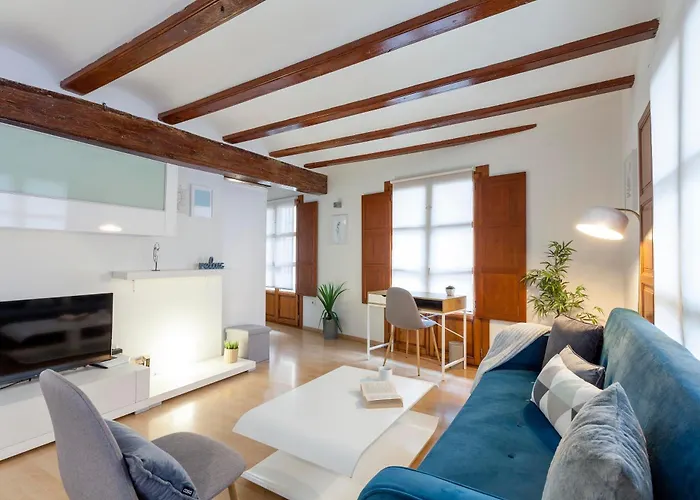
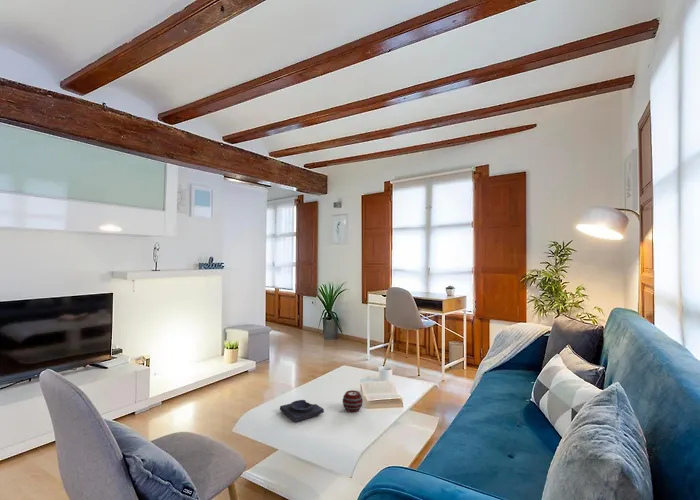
+ decorative ball [342,389,364,413]
+ decorative bowl [279,399,325,422]
